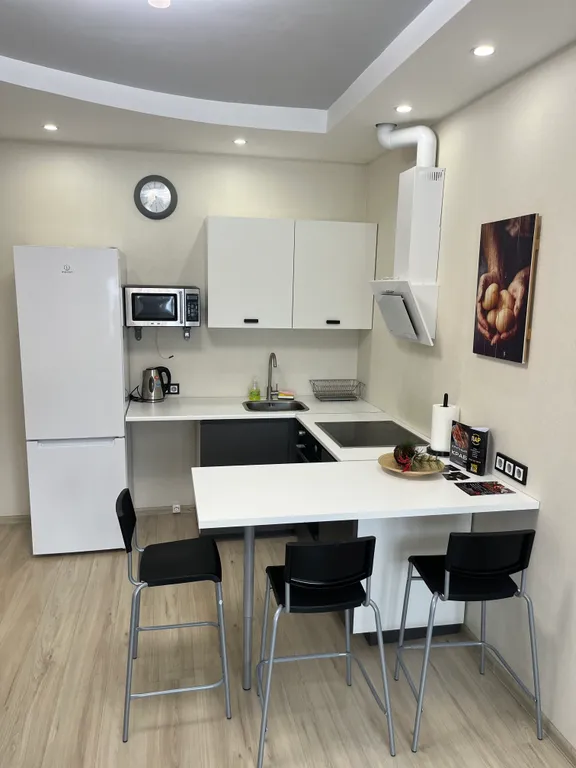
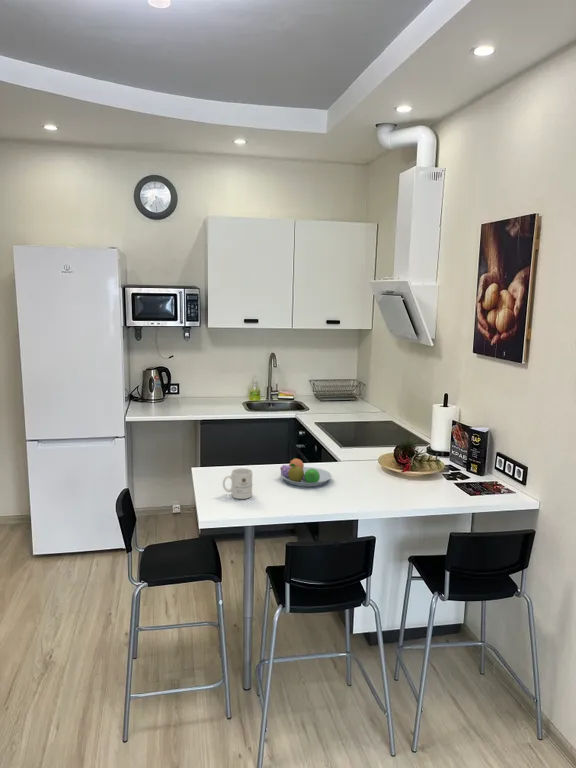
+ fruit bowl [279,457,332,488]
+ mug [222,467,253,500]
